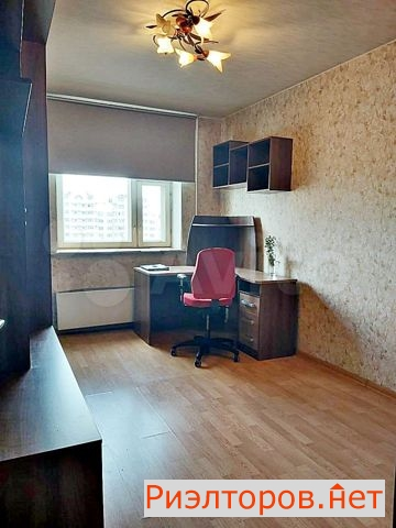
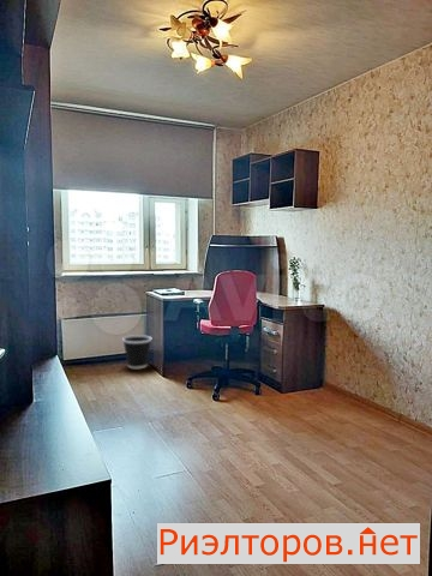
+ wastebasket [121,334,152,370]
